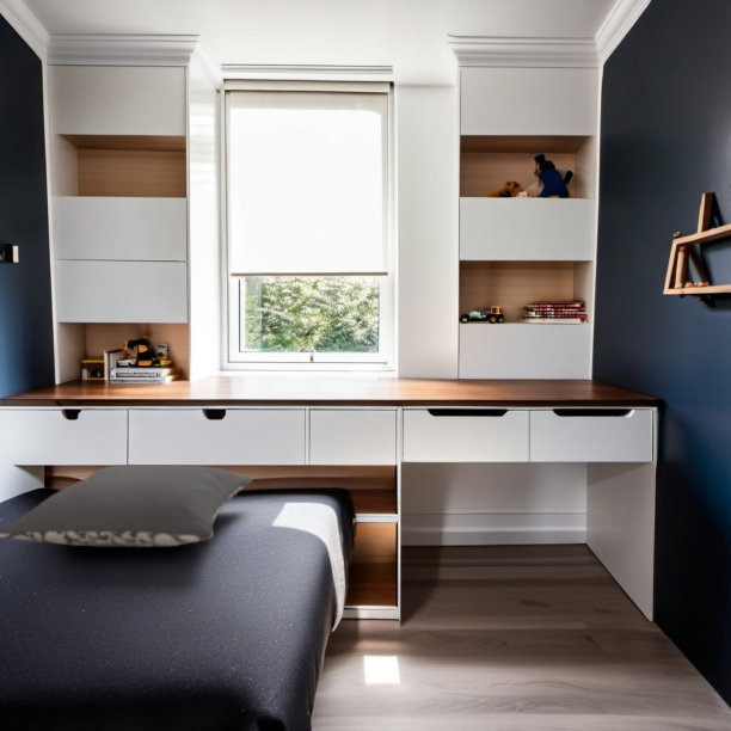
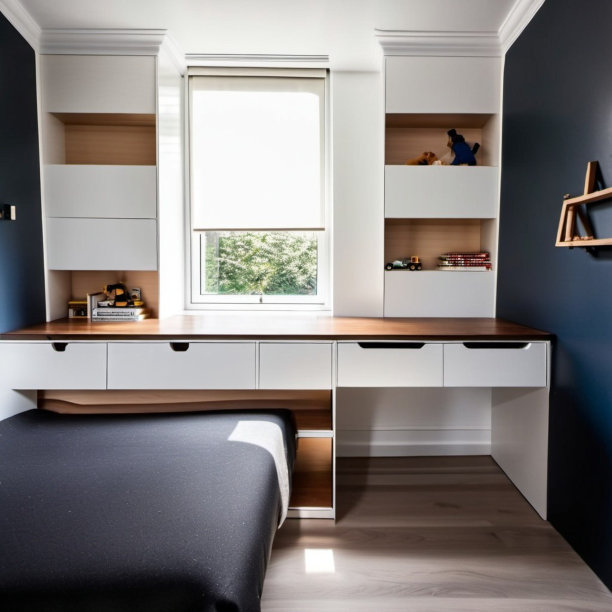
- pillow [0,463,253,548]
